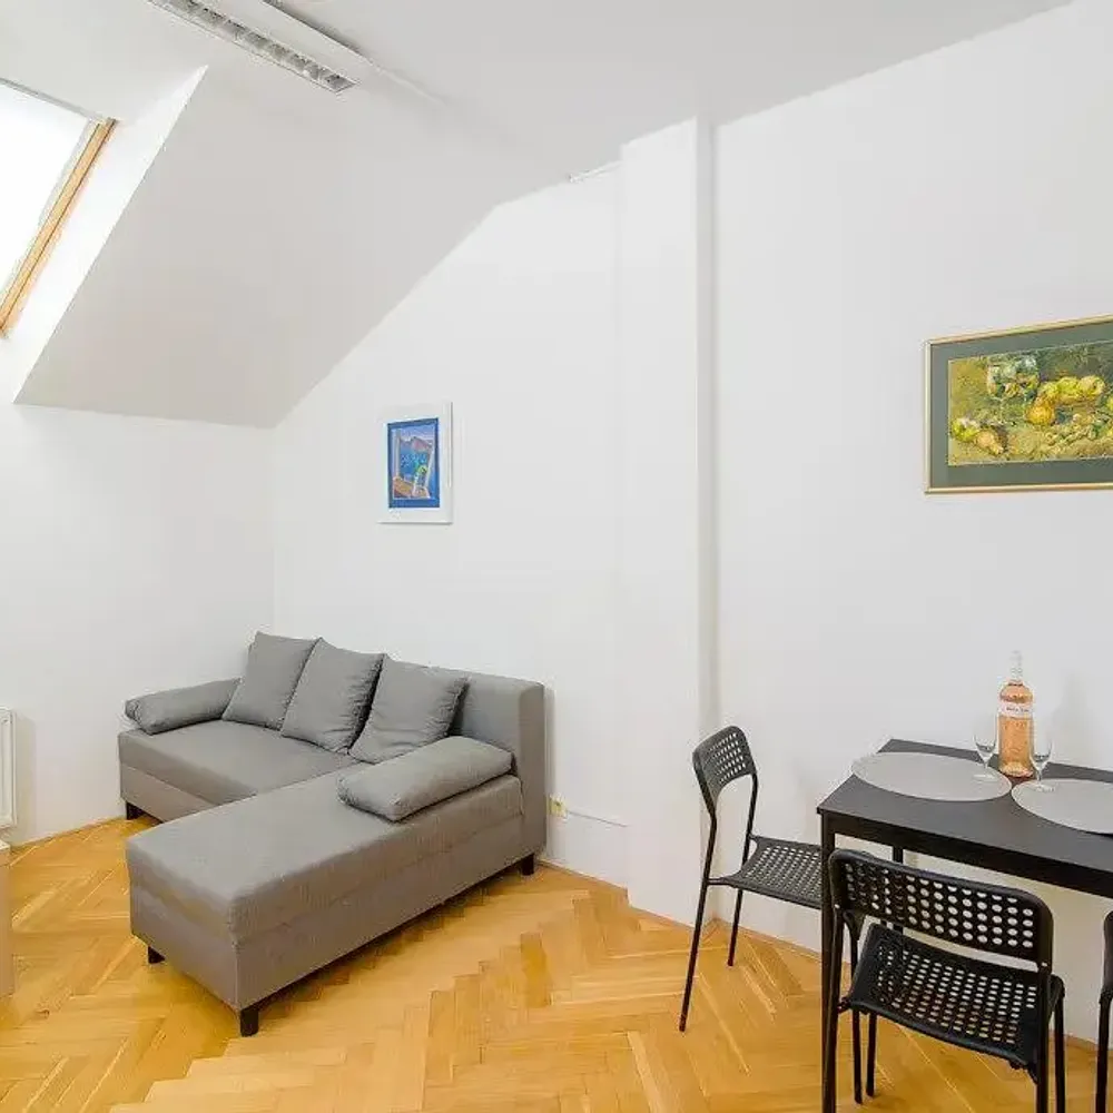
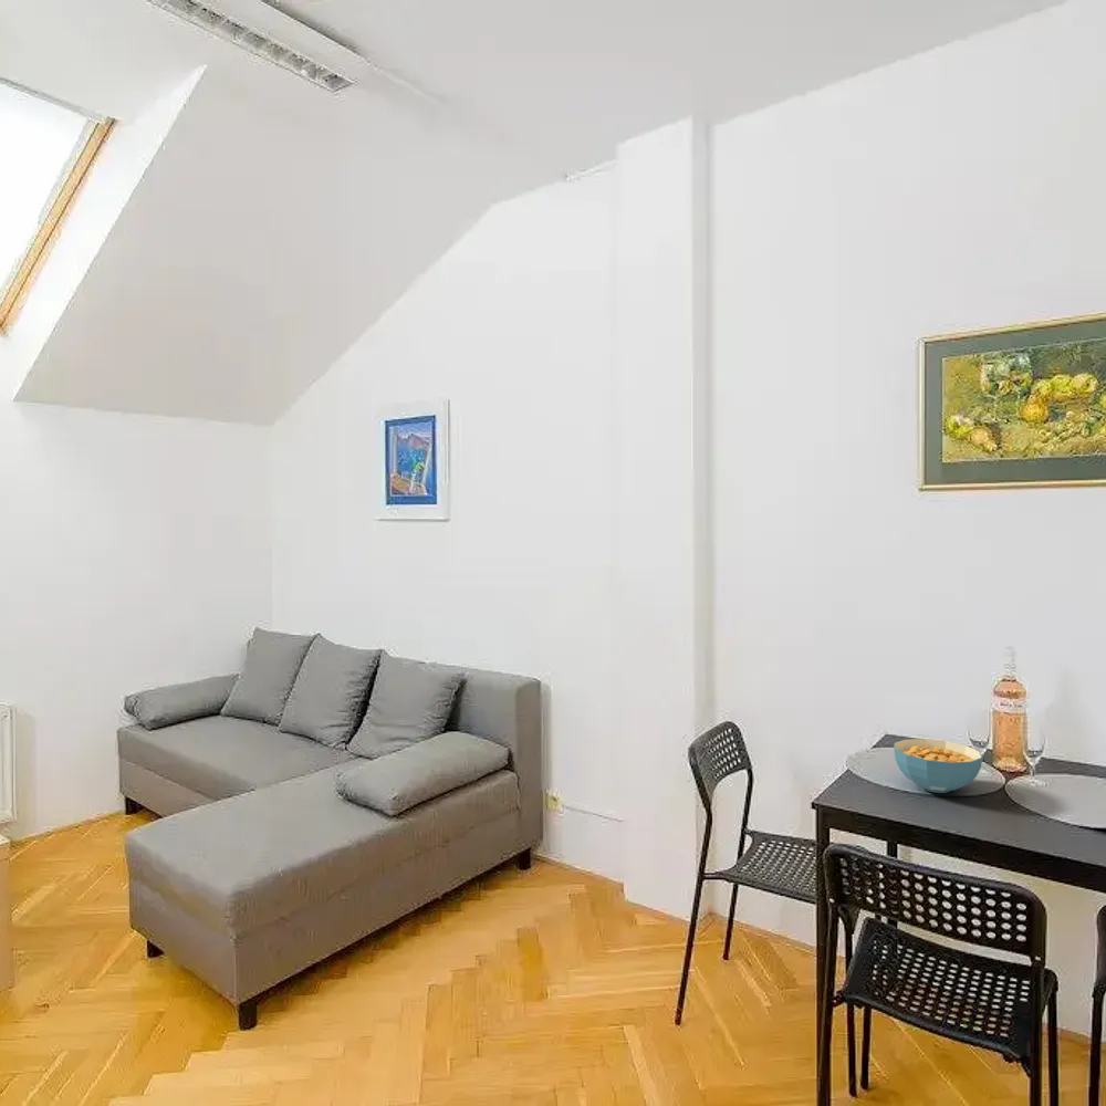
+ cereal bowl [893,738,983,794]
